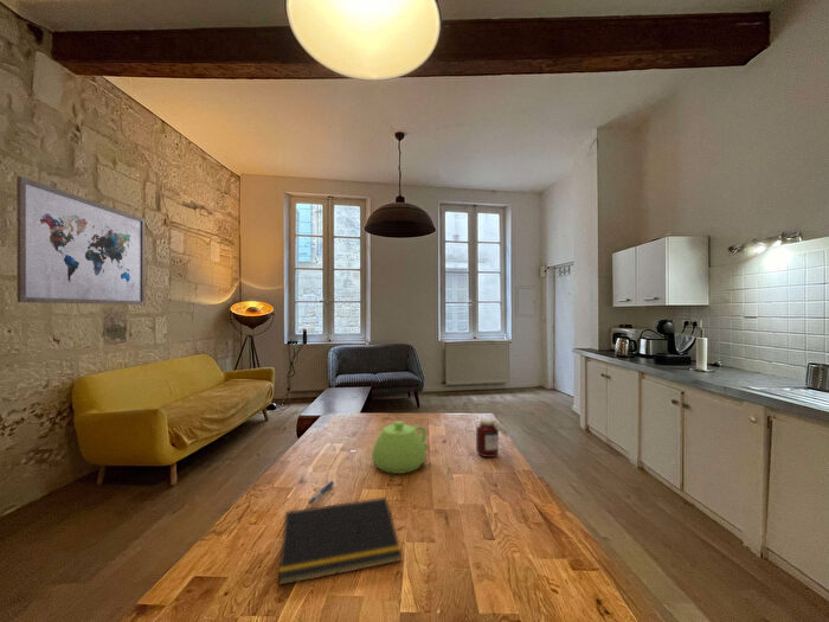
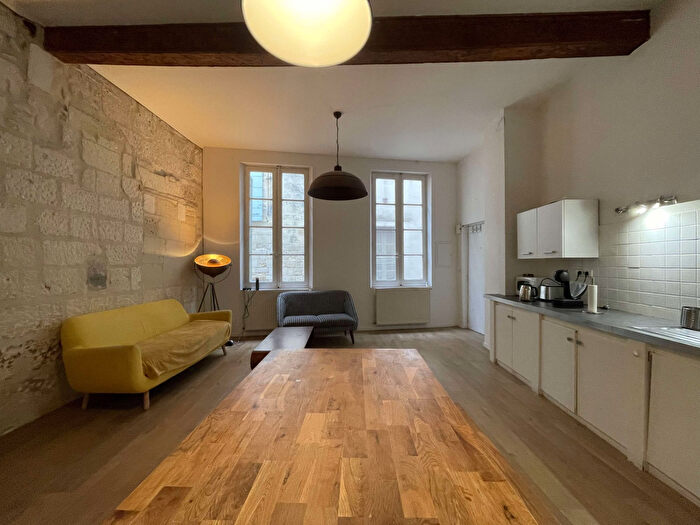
- wall art [15,175,146,306]
- pen [307,480,335,506]
- jar [475,417,510,459]
- teapot [371,419,429,475]
- notepad [277,496,404,586]
